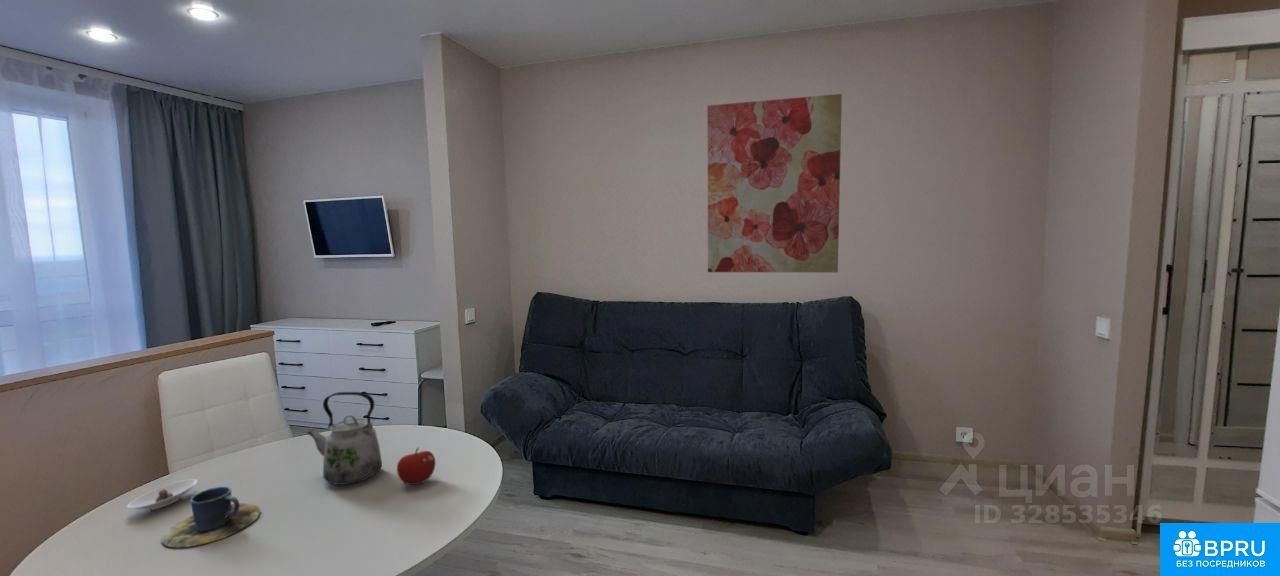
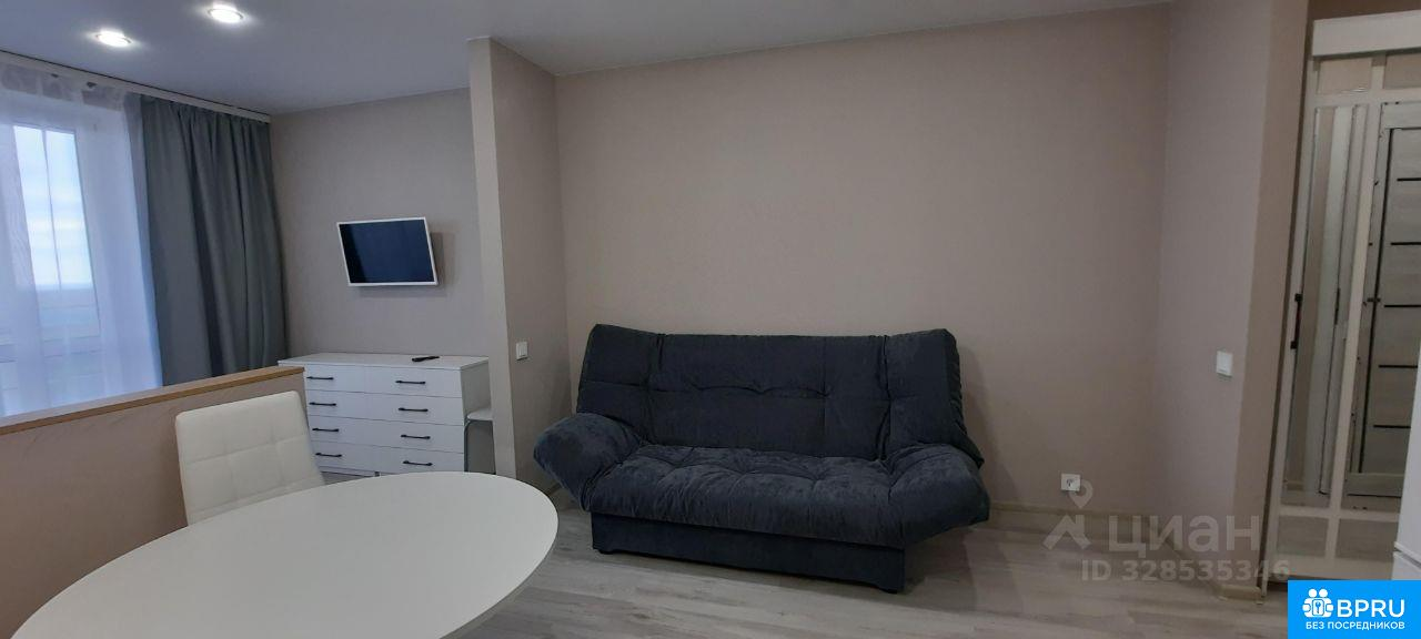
- saucer [126,478,199,511]
- fruit [396,447,437,486]
- wall art [706,93,843,273]
- kettle [306,391,383,486]
- cup [160,486,261,548]
